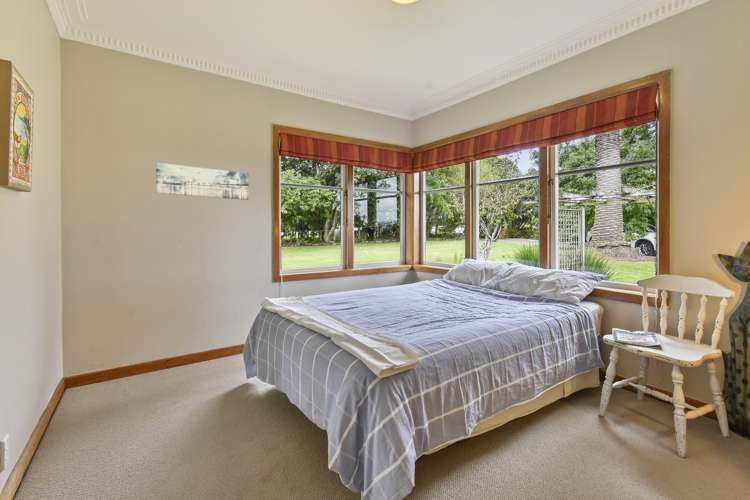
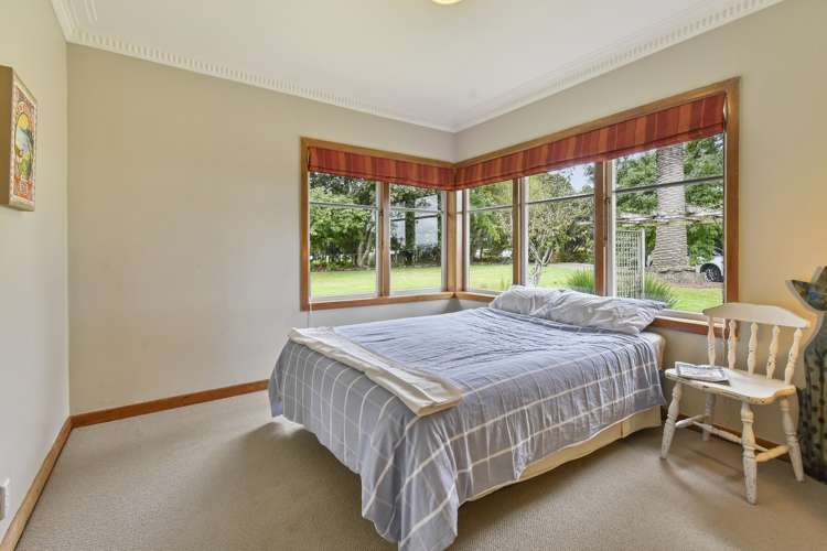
- wall art [155,162,250,201]
